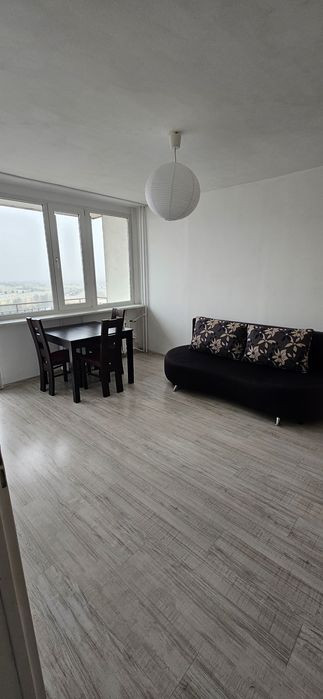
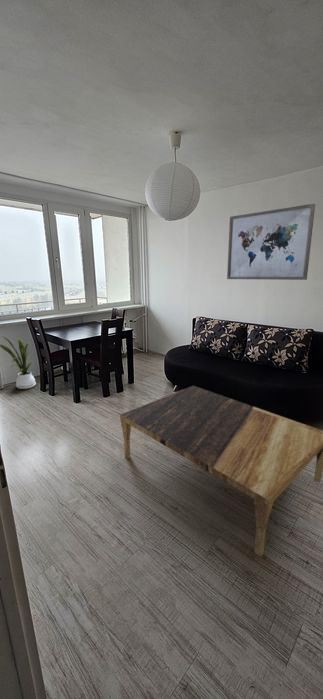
+ coffee table [119,385,323,558]
+ wall art [226,203,316,281]
+ house plant [0,336,37,390]
